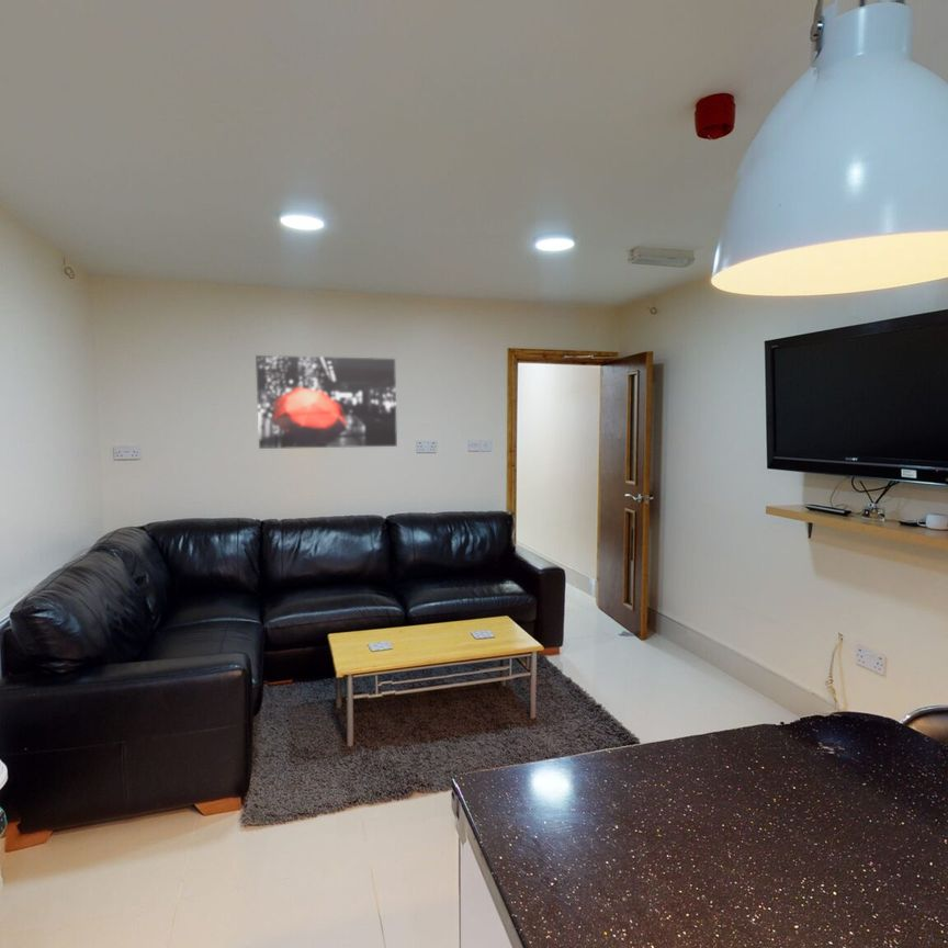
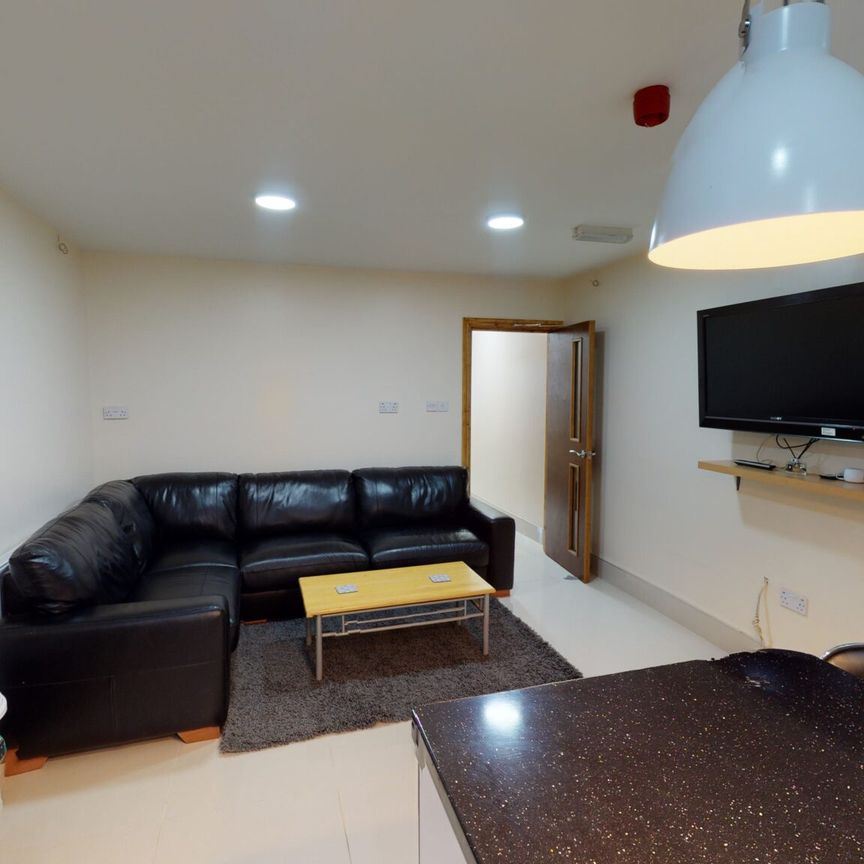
- wall art [255,354,398,450]
